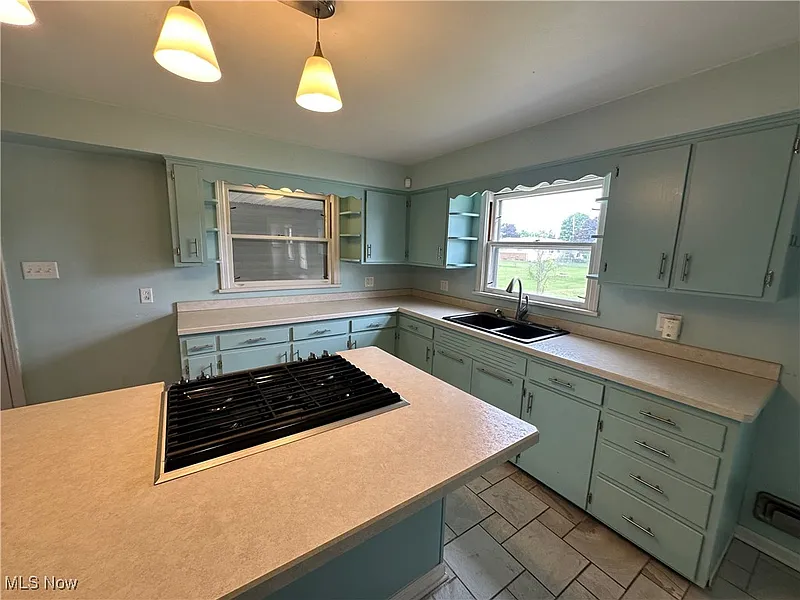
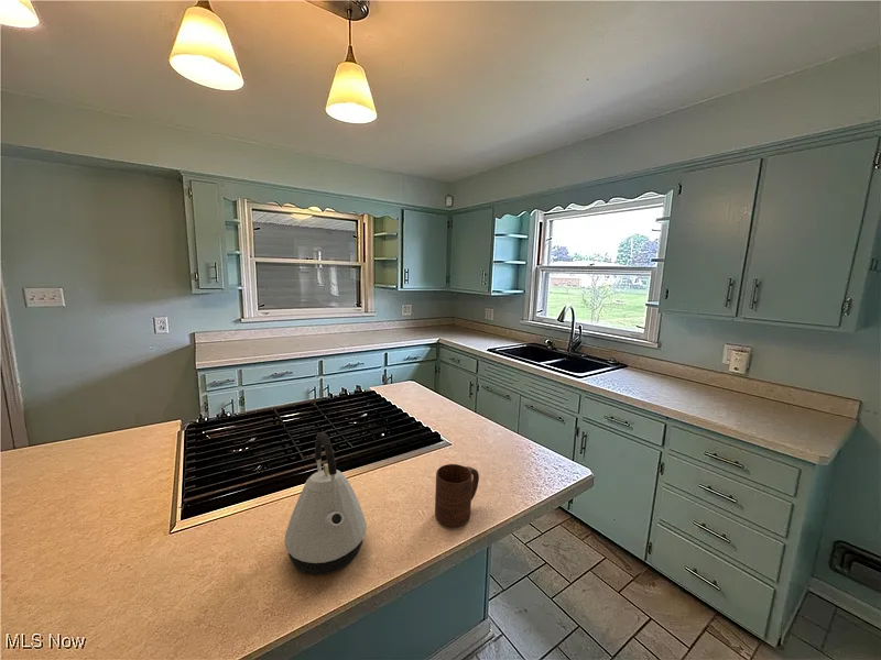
+ cup [434,463,480,528]
+ kettle [284,431,368,575]
